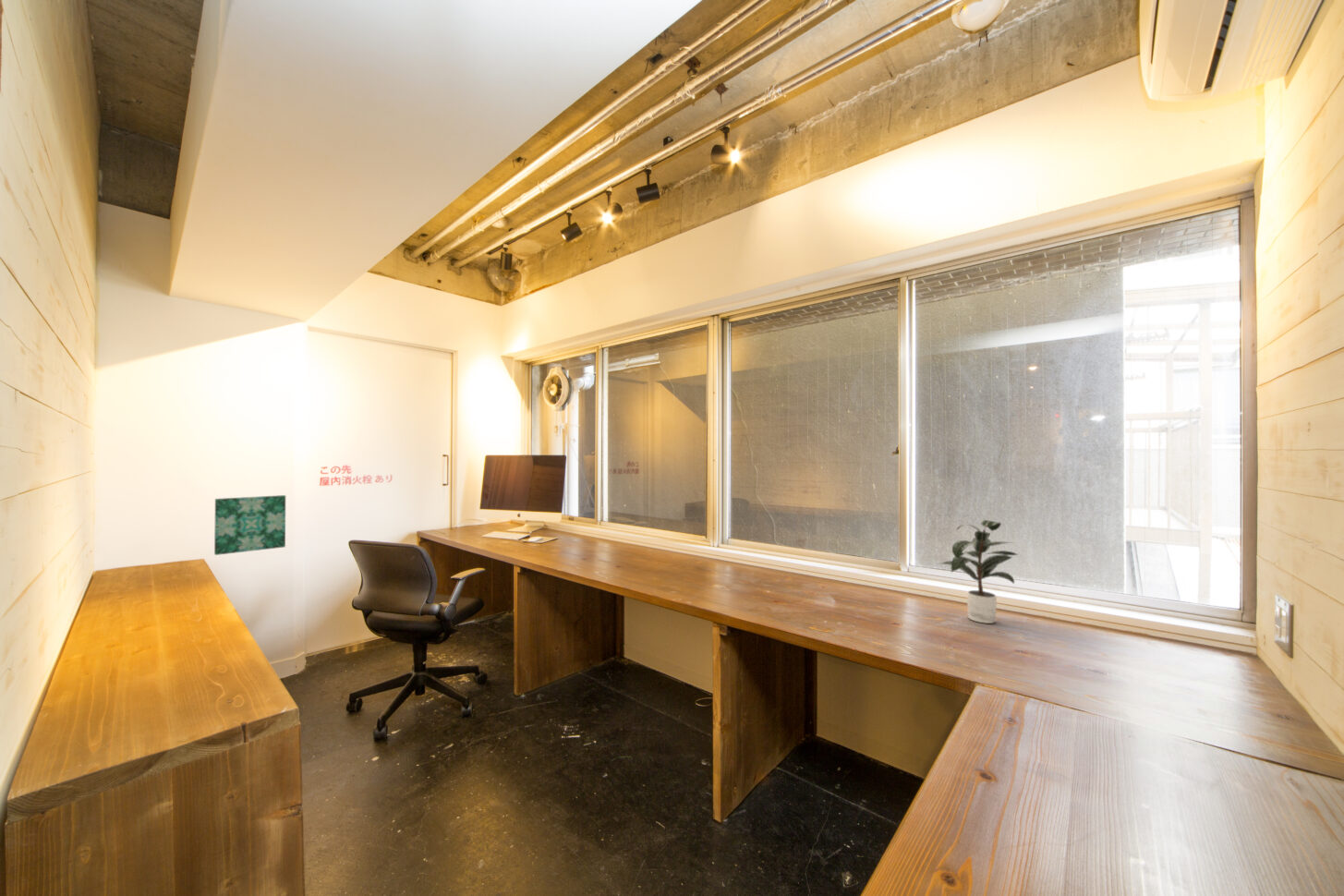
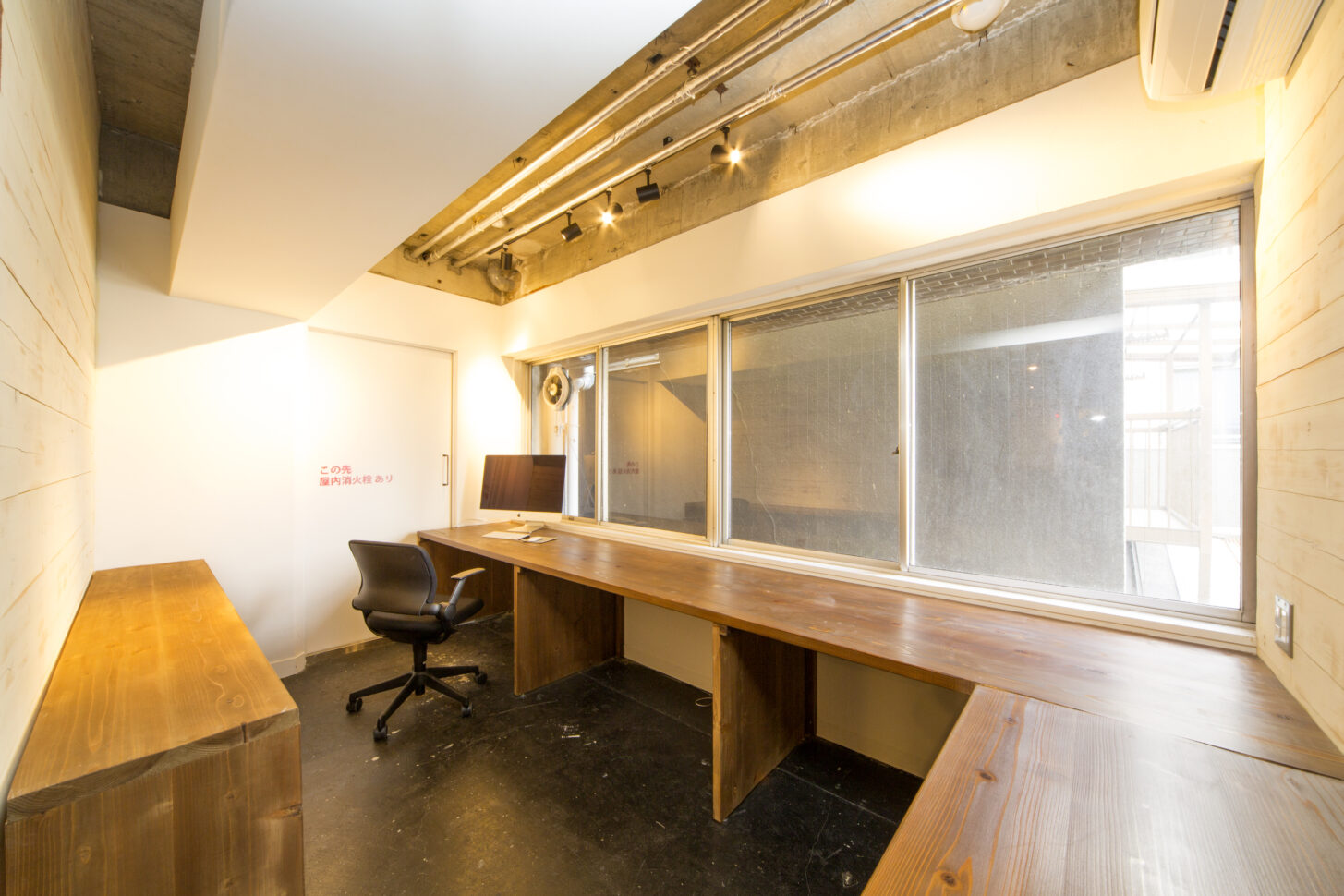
- wall art [213,494,286,556]
- potted plant [936,518,1018,624]
